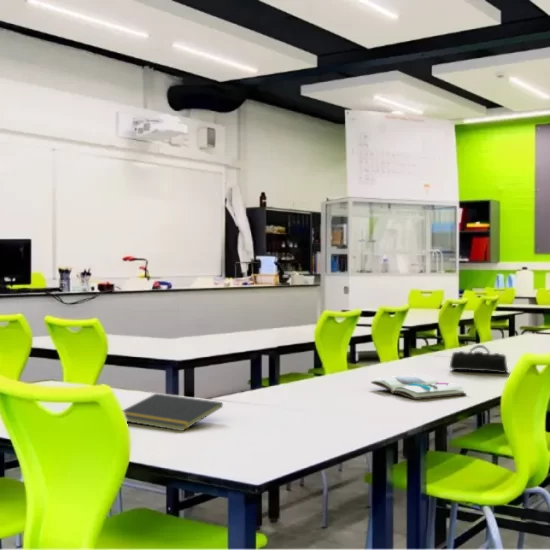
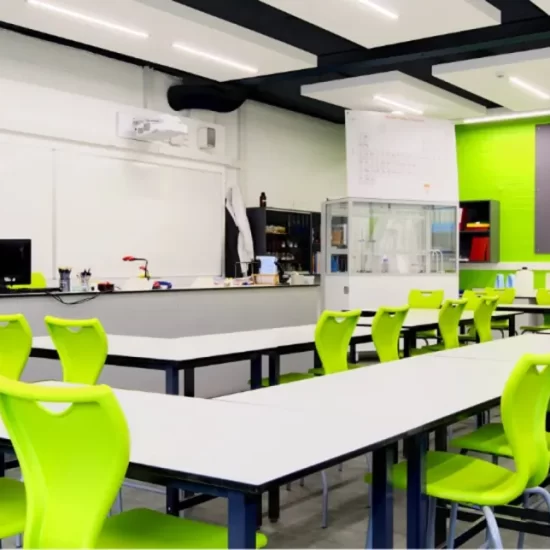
- pencil case [449,344,509,374]
- book [370,373,467,401]
- notepad [122,392,224,432]
